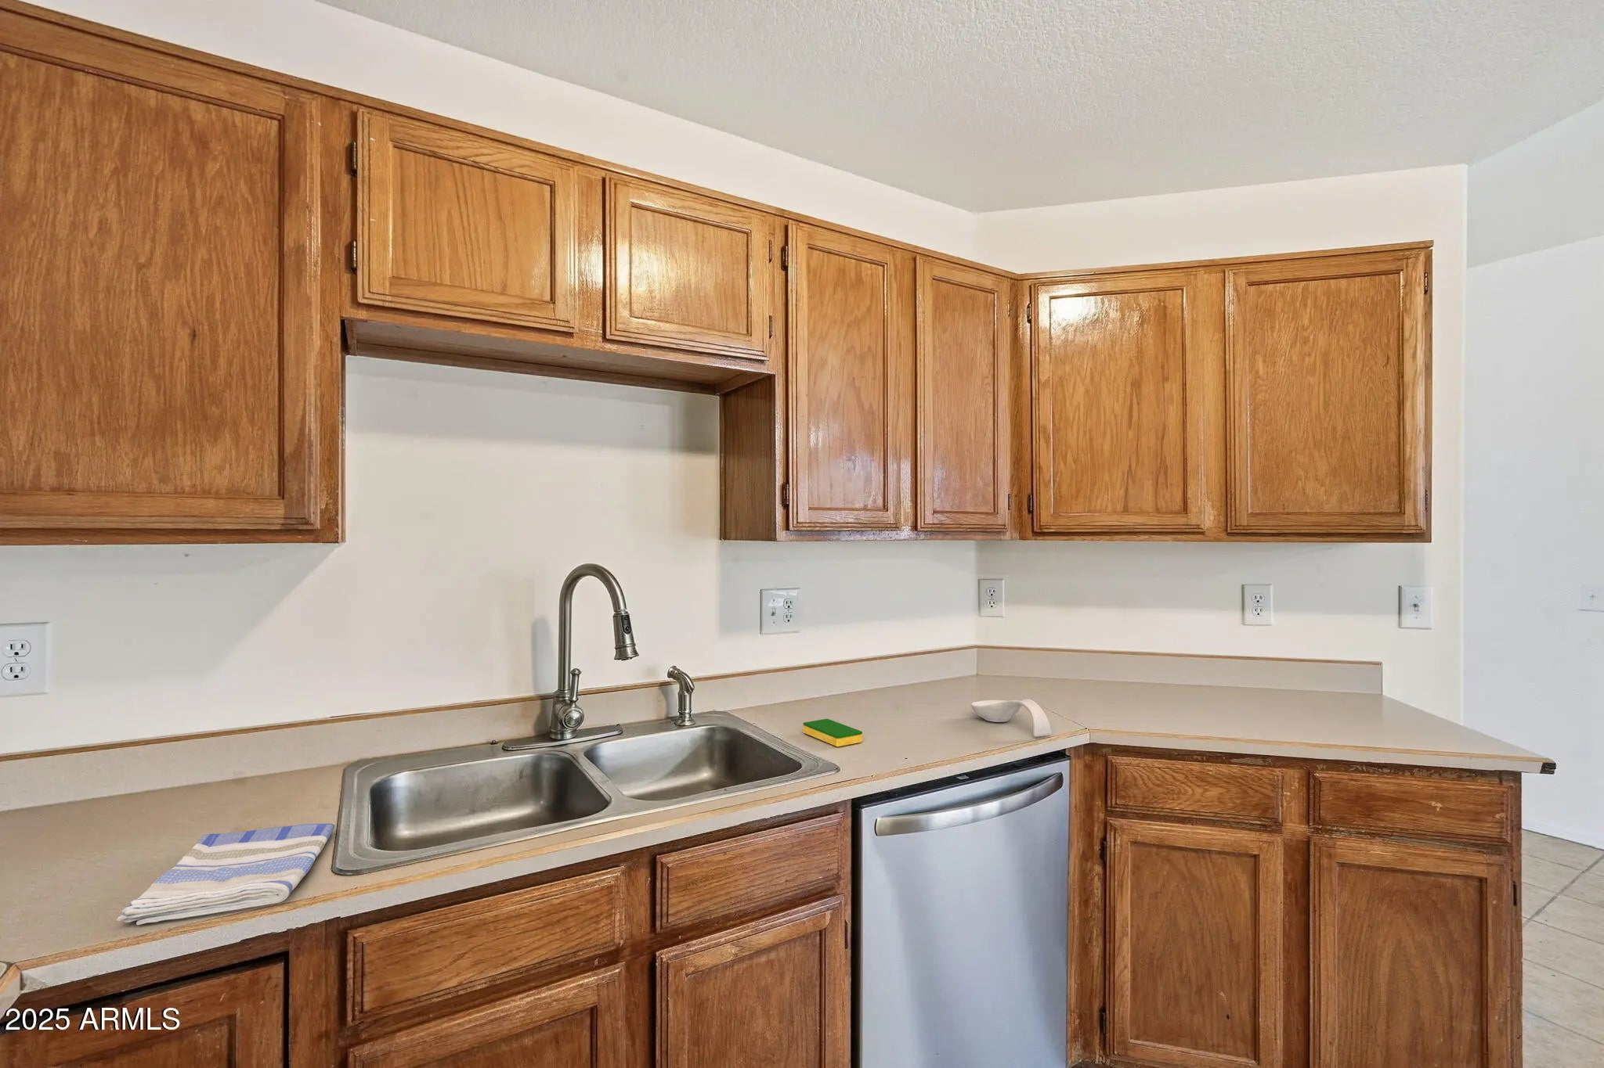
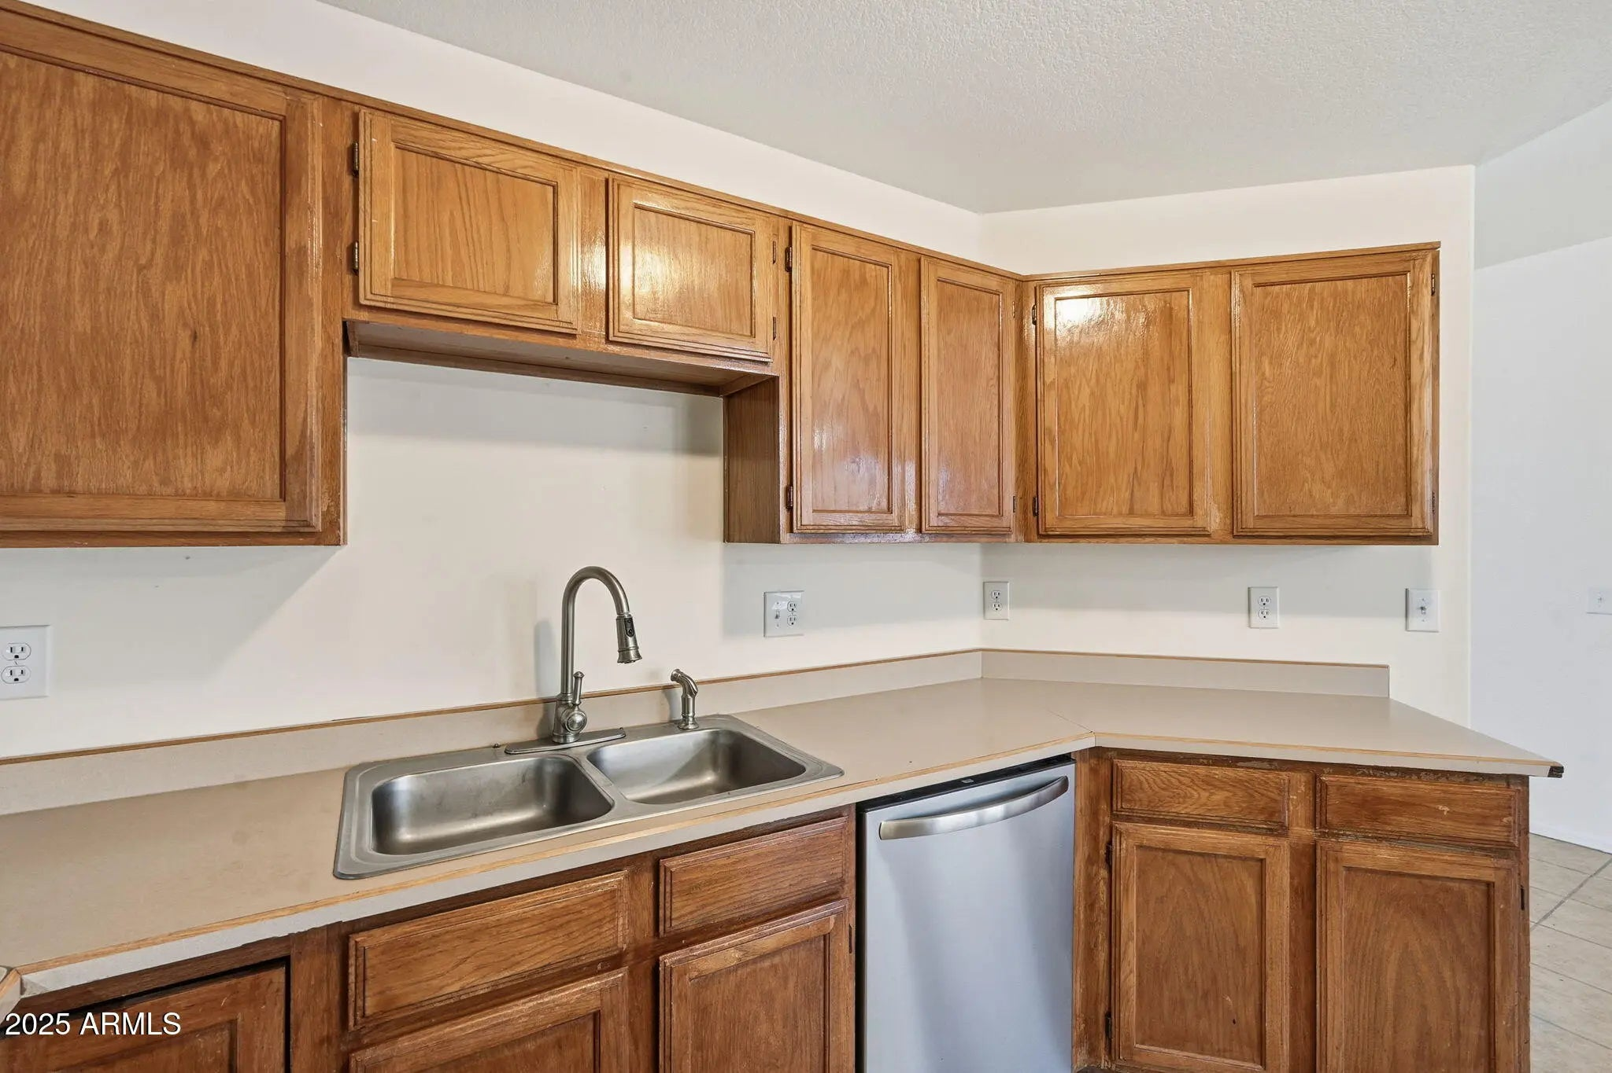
- dish sponge [801,719,863,747]
- spoon rest [970,698,1052,738]
- dish towel [116,824,335,926]
